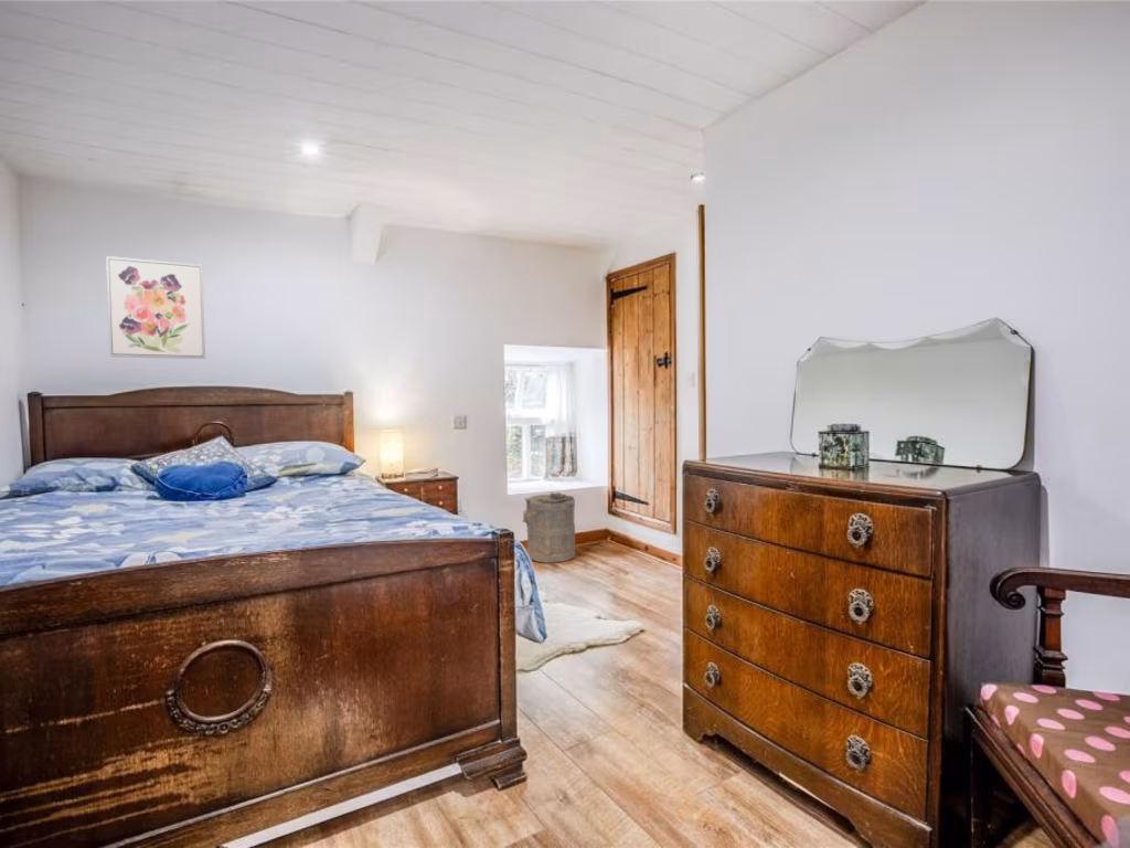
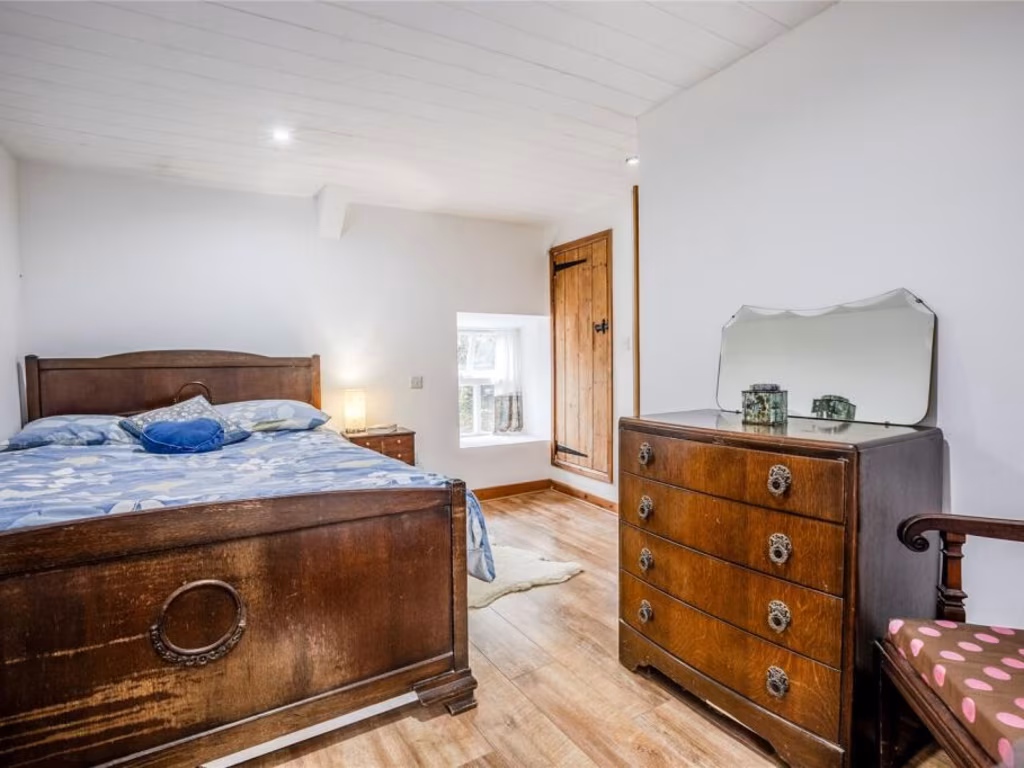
- laundry hamper [521,491,576,564]
- wall art [105,255,206,360]
